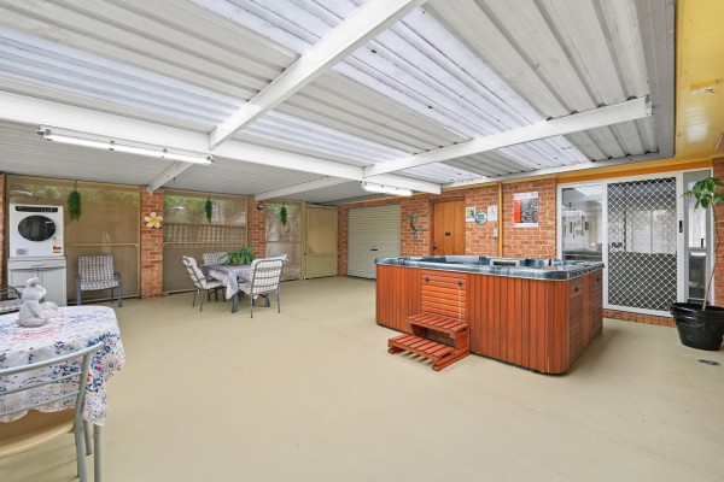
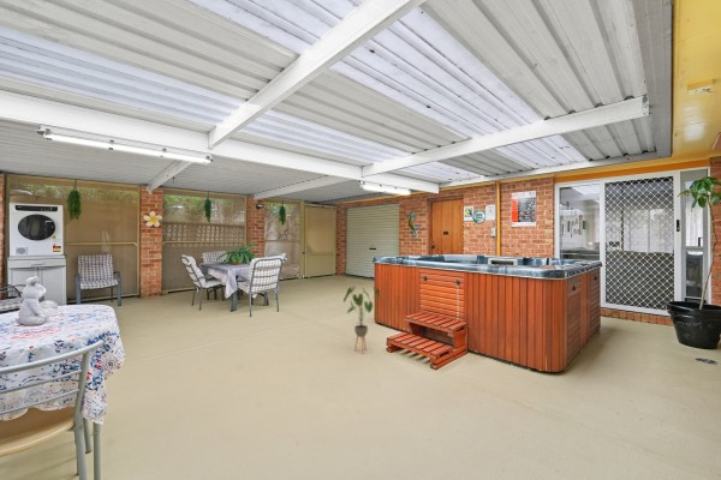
+ house plant [342,284,381,354]
